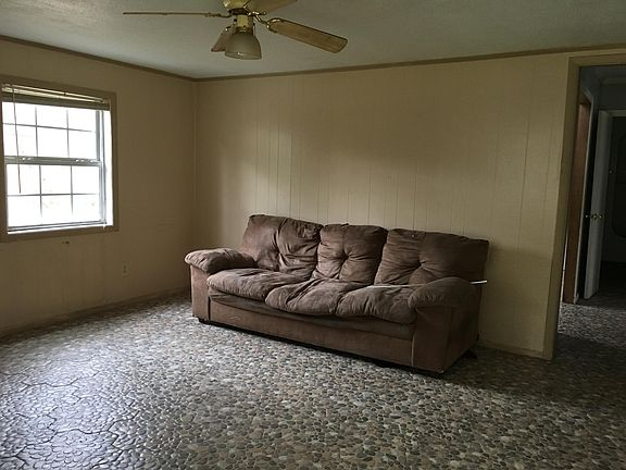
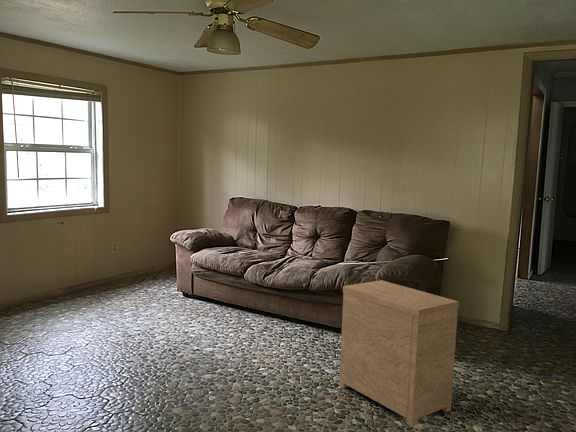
+ side table [338,279,460,427]
